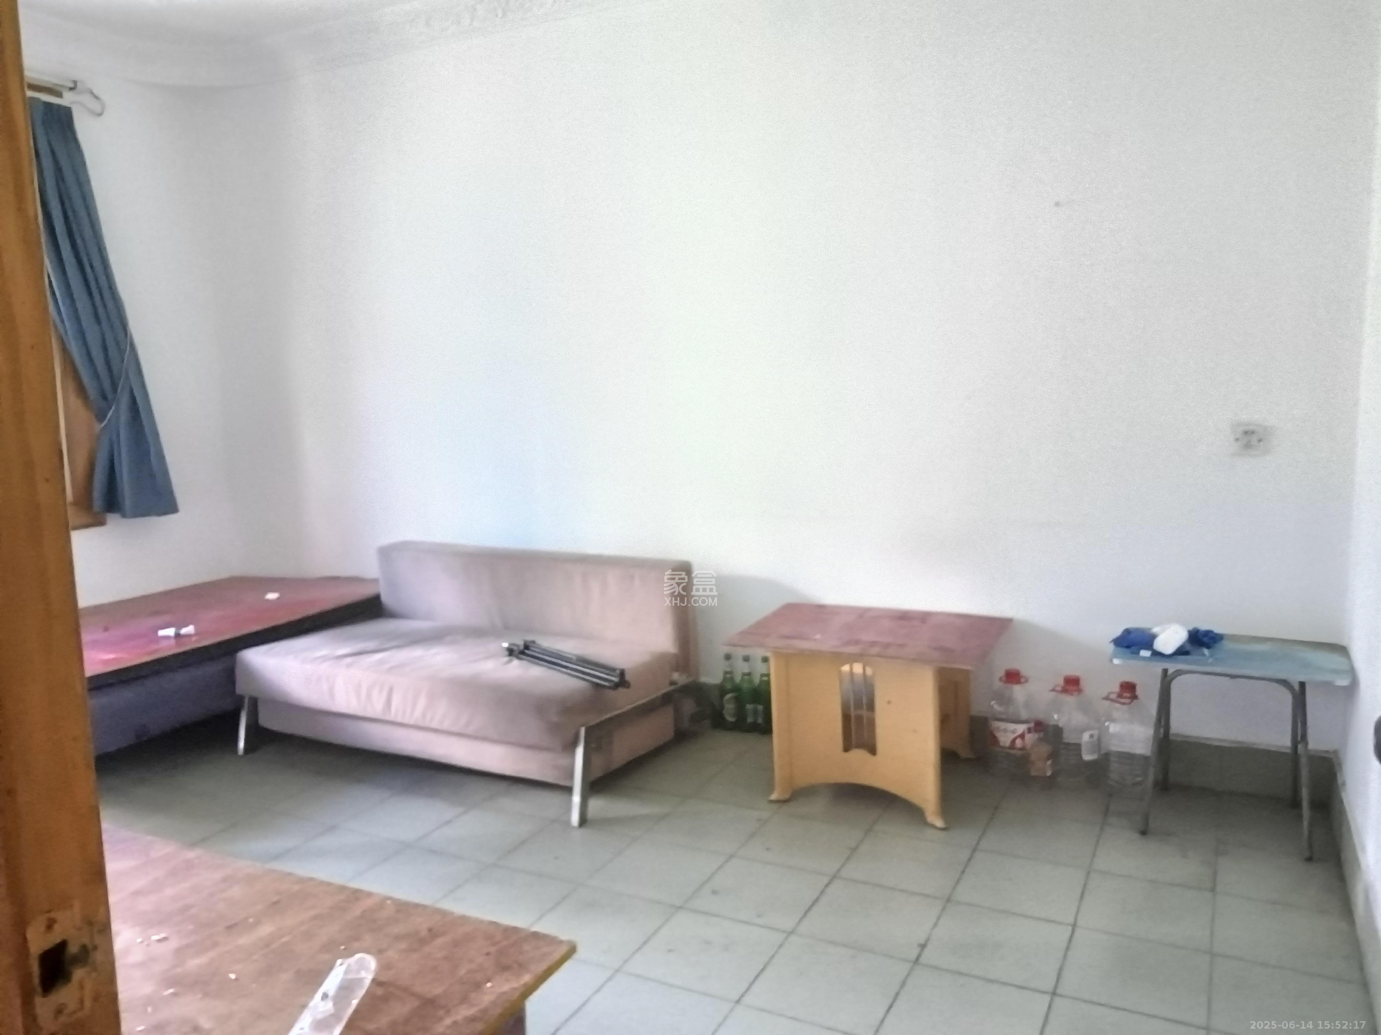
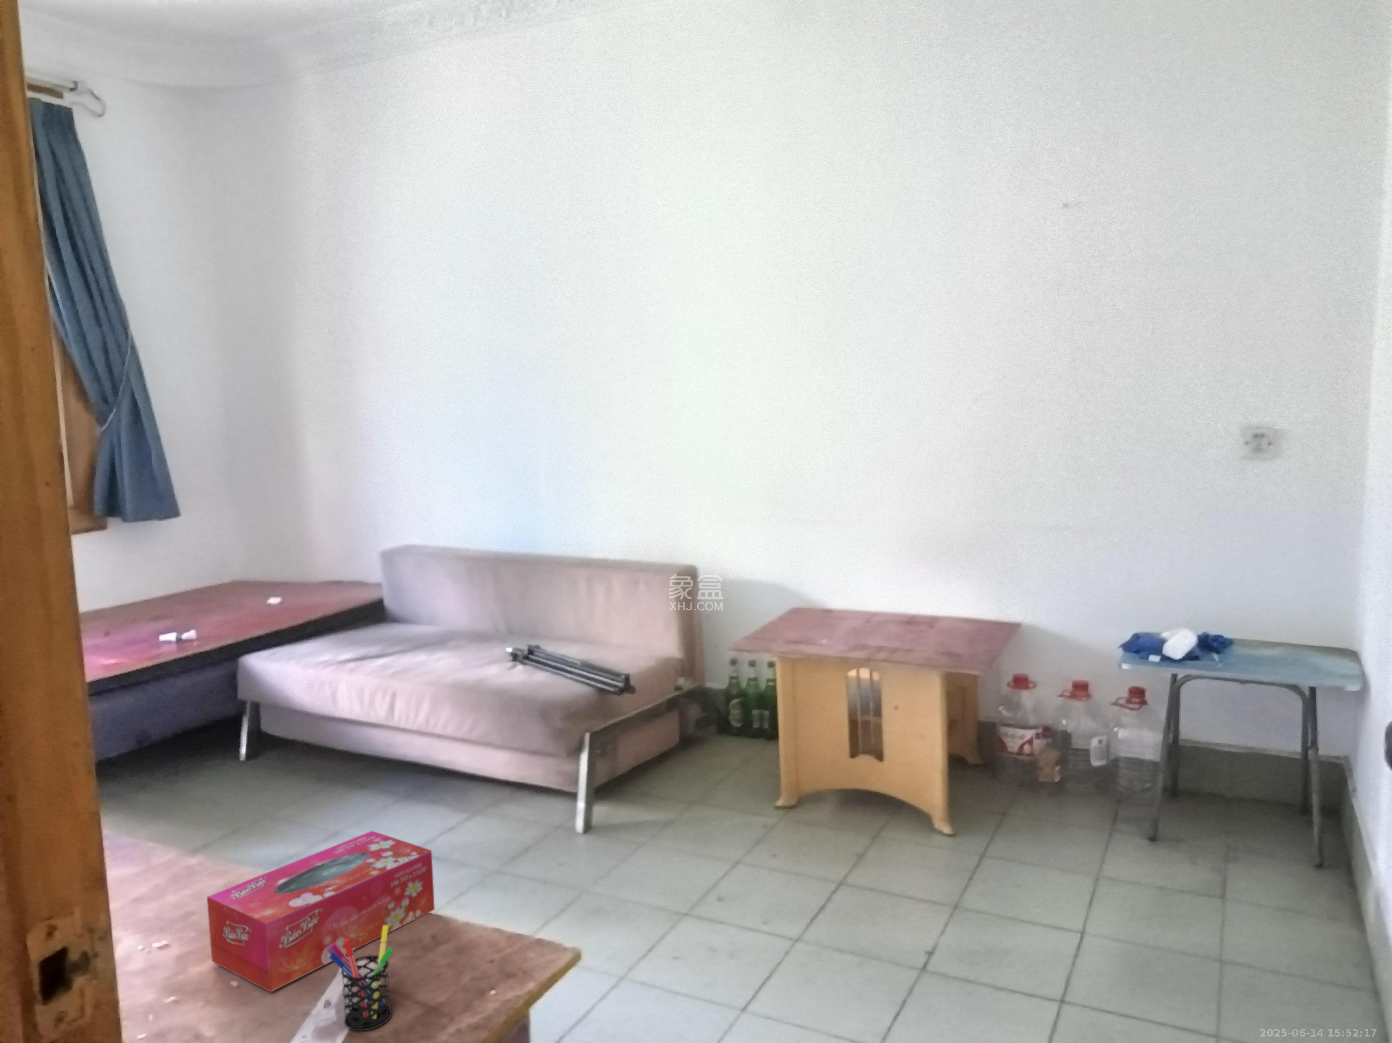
+ pen holder [327,925,392,1031]
+ tissue box [207,830,435,993]
